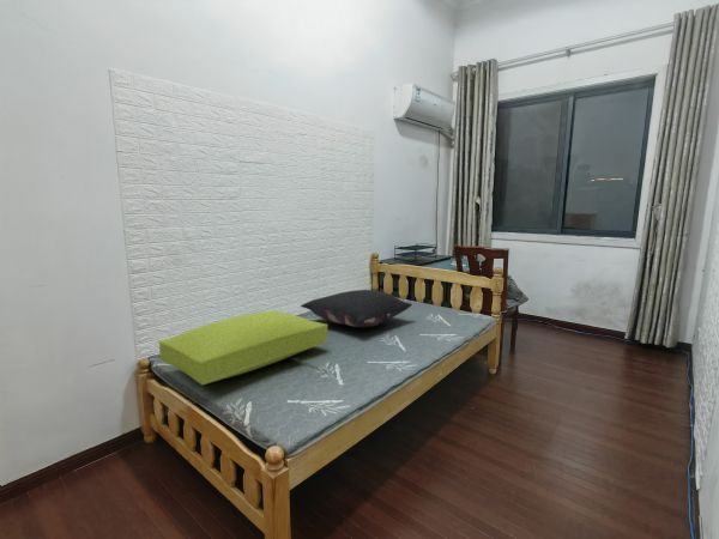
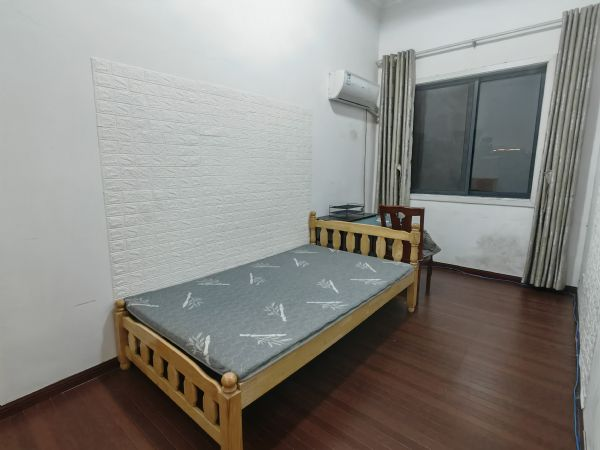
- cushion [157,310,330,386]
- pillow [300,289,413,328]
